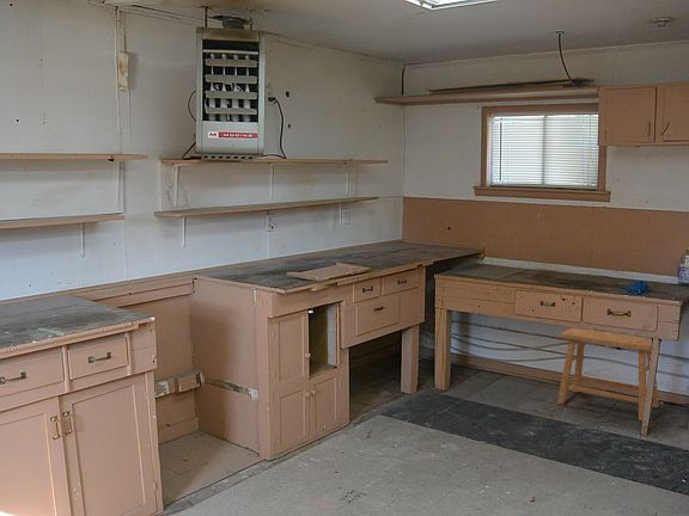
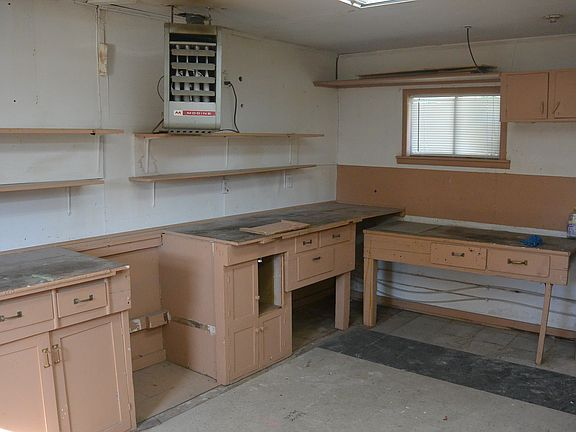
- stool [556,327,660,422]
